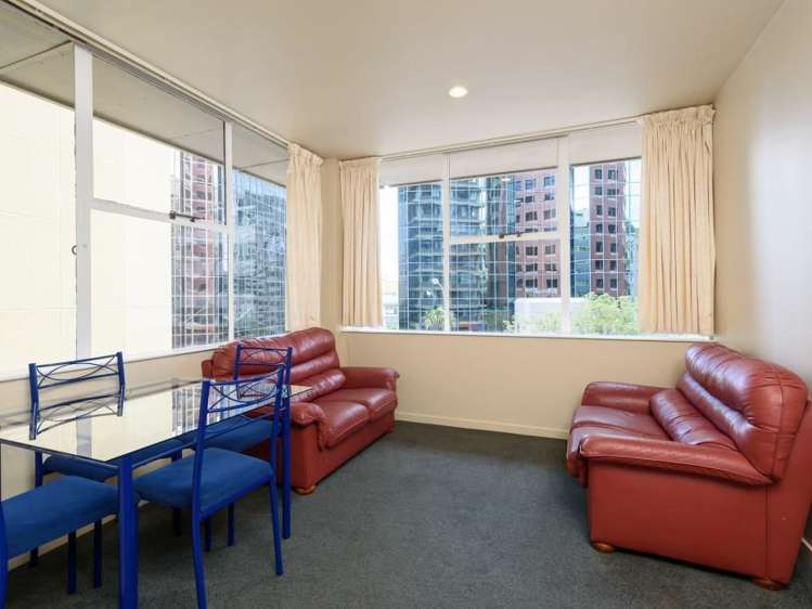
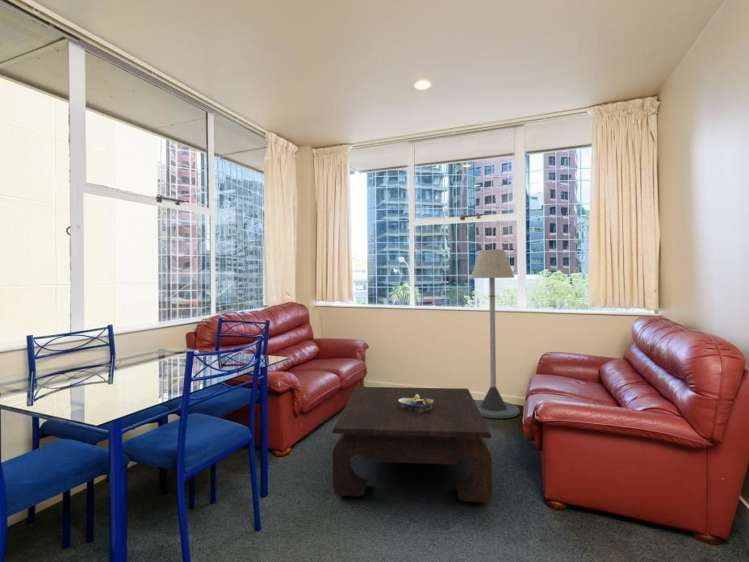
+ floor lamp [470,249,521,419]
+ decorative bowl [398,394,434,412]
+ coffee table [331,386,493,503]
